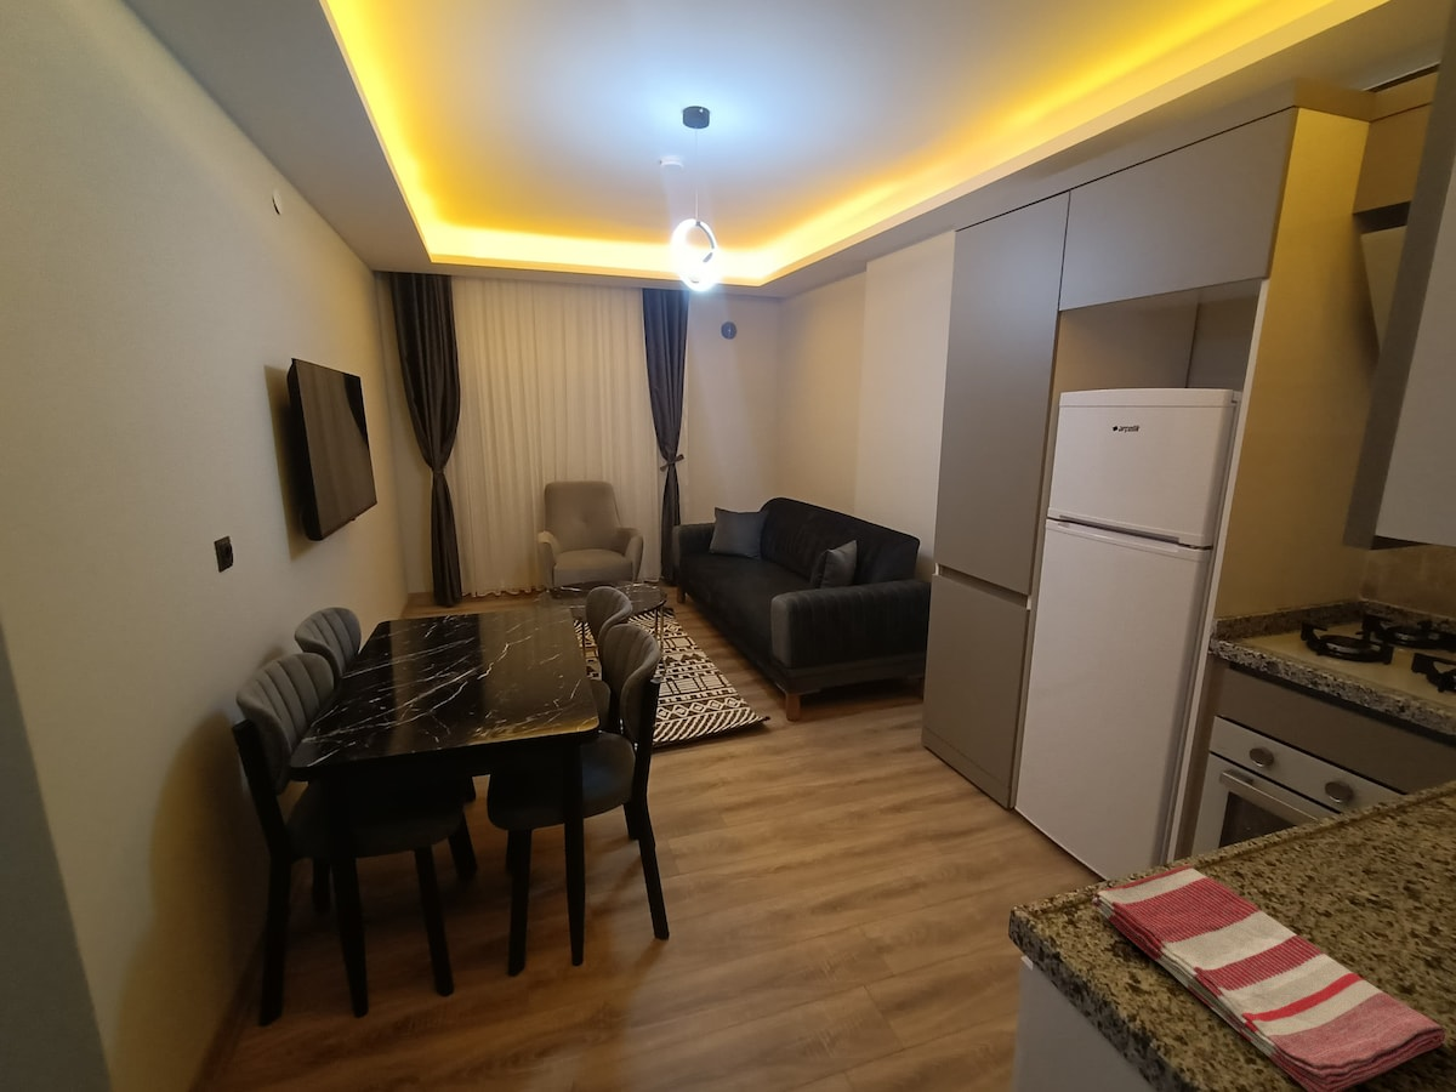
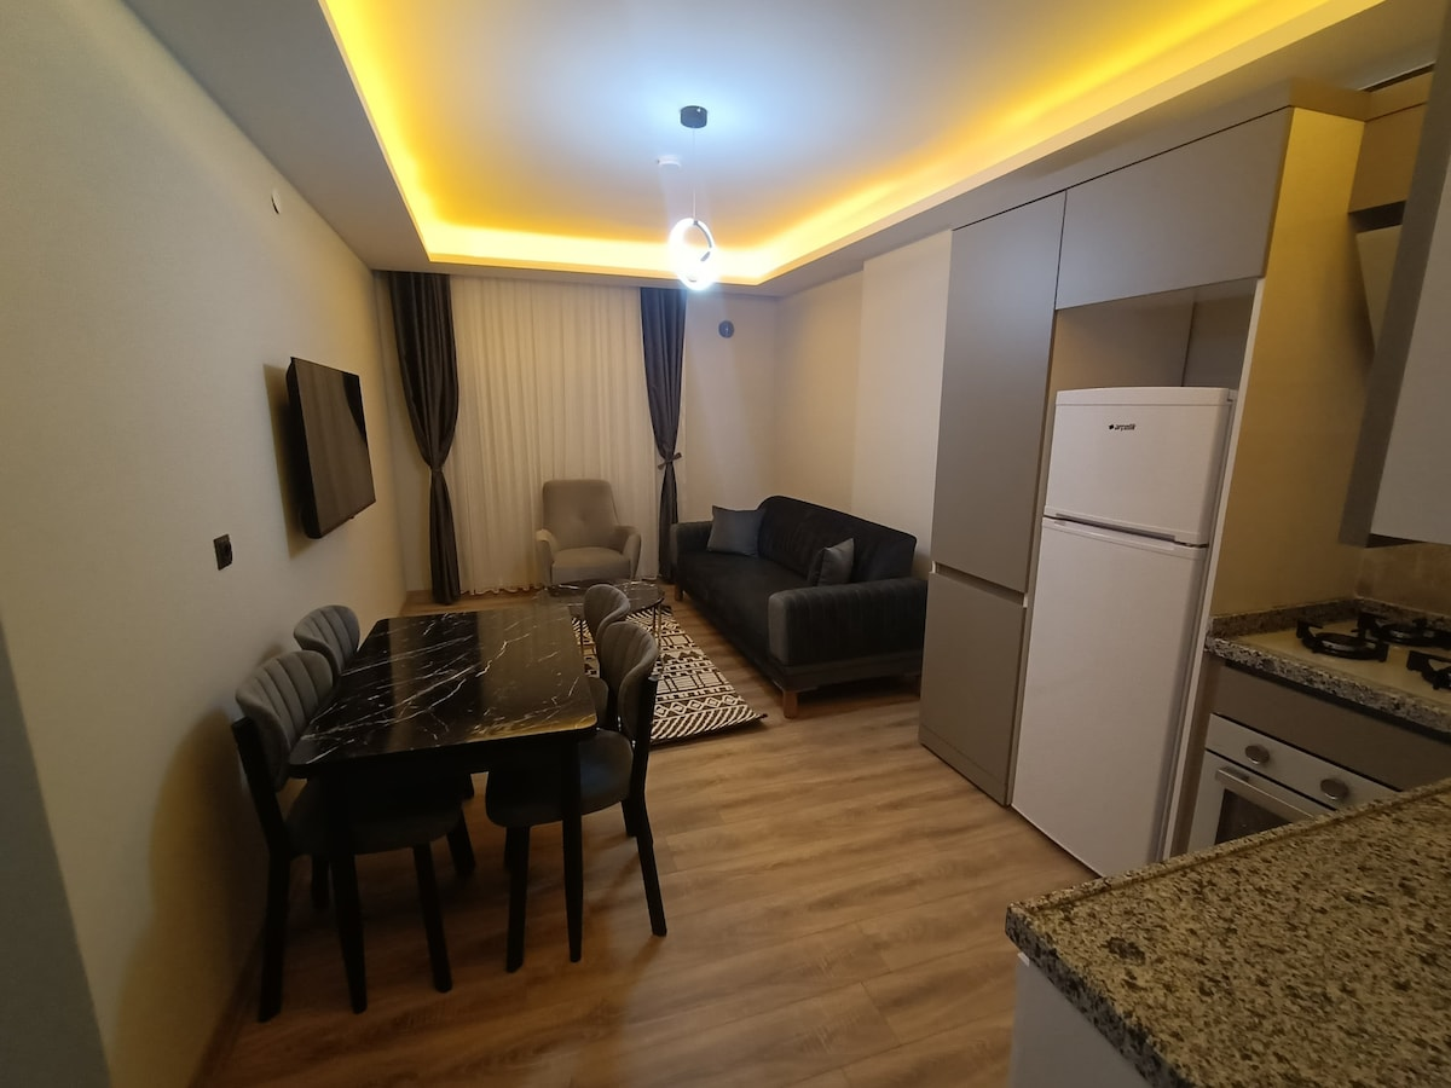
- dish towel [1091,864,1446,1092]
